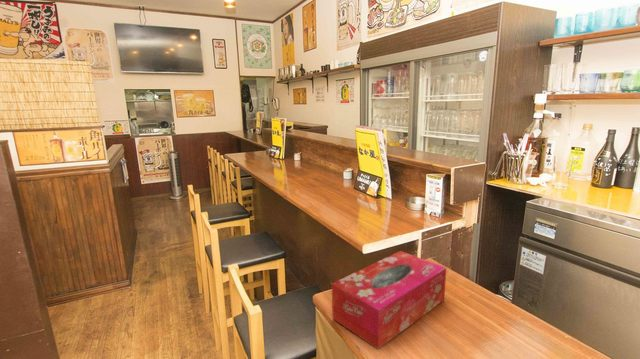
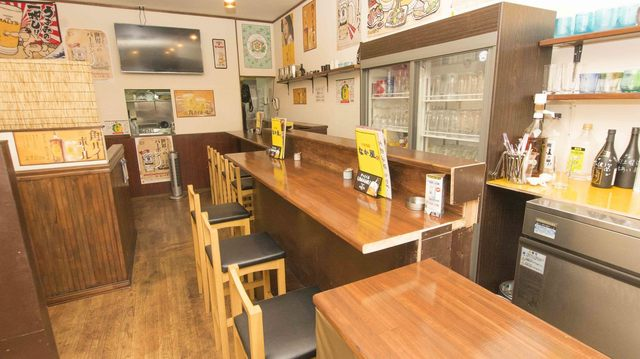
- tissue box [331,250,447,350]
